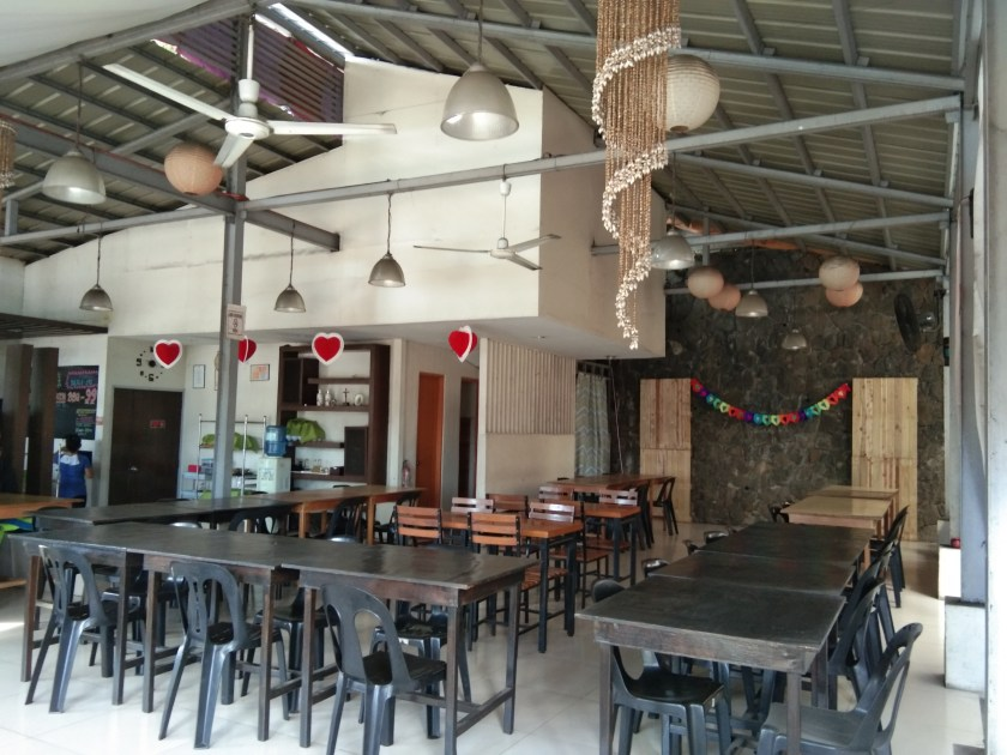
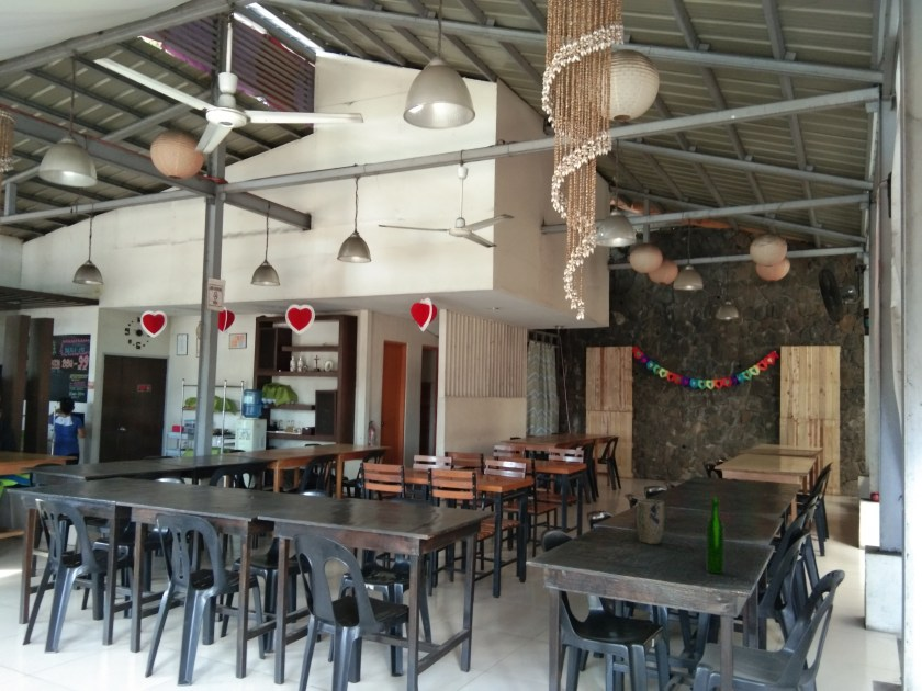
+ plant pot [636,498,666,545]
+ wine bottle [705,497,726,575]
